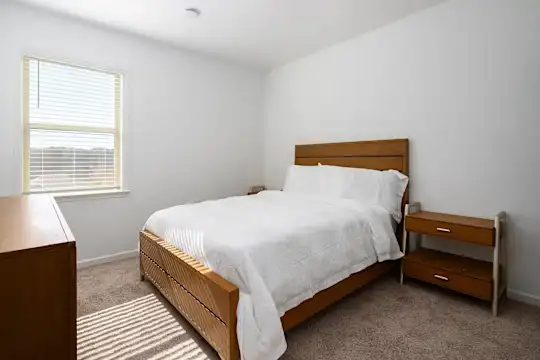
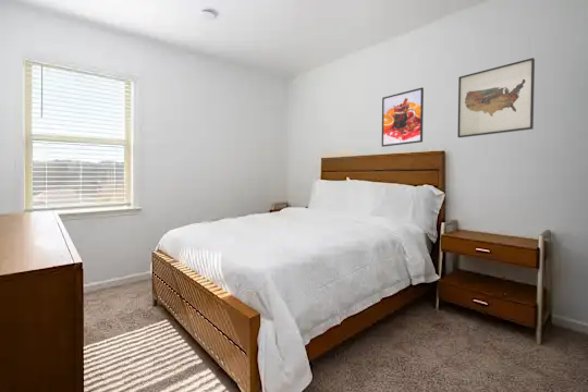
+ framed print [381,86,425,148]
+ wall art [456,57,536,138]
